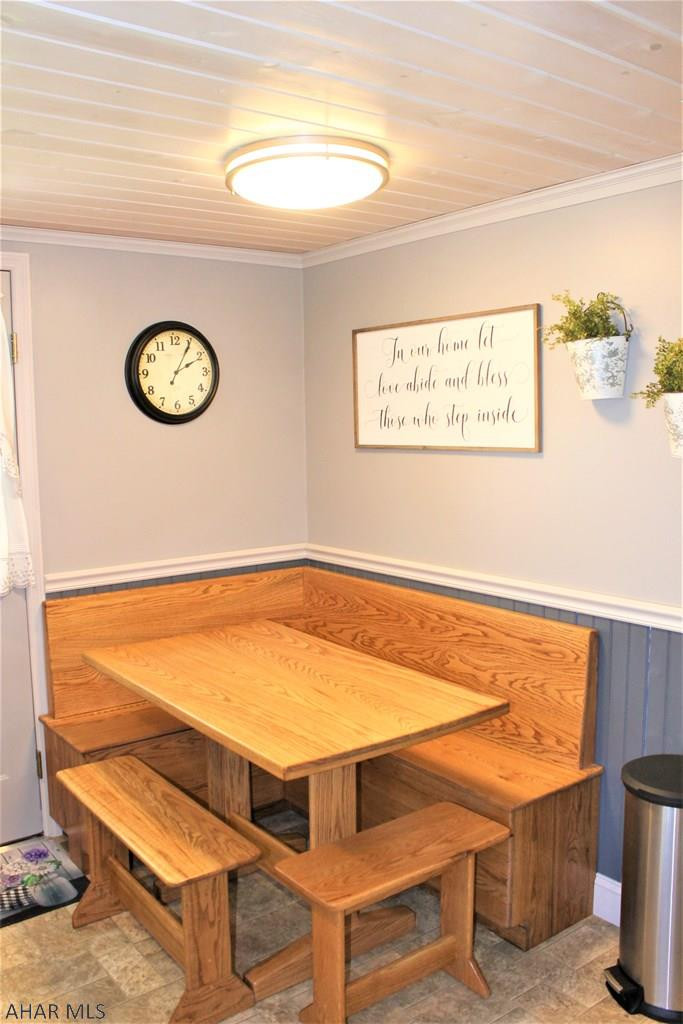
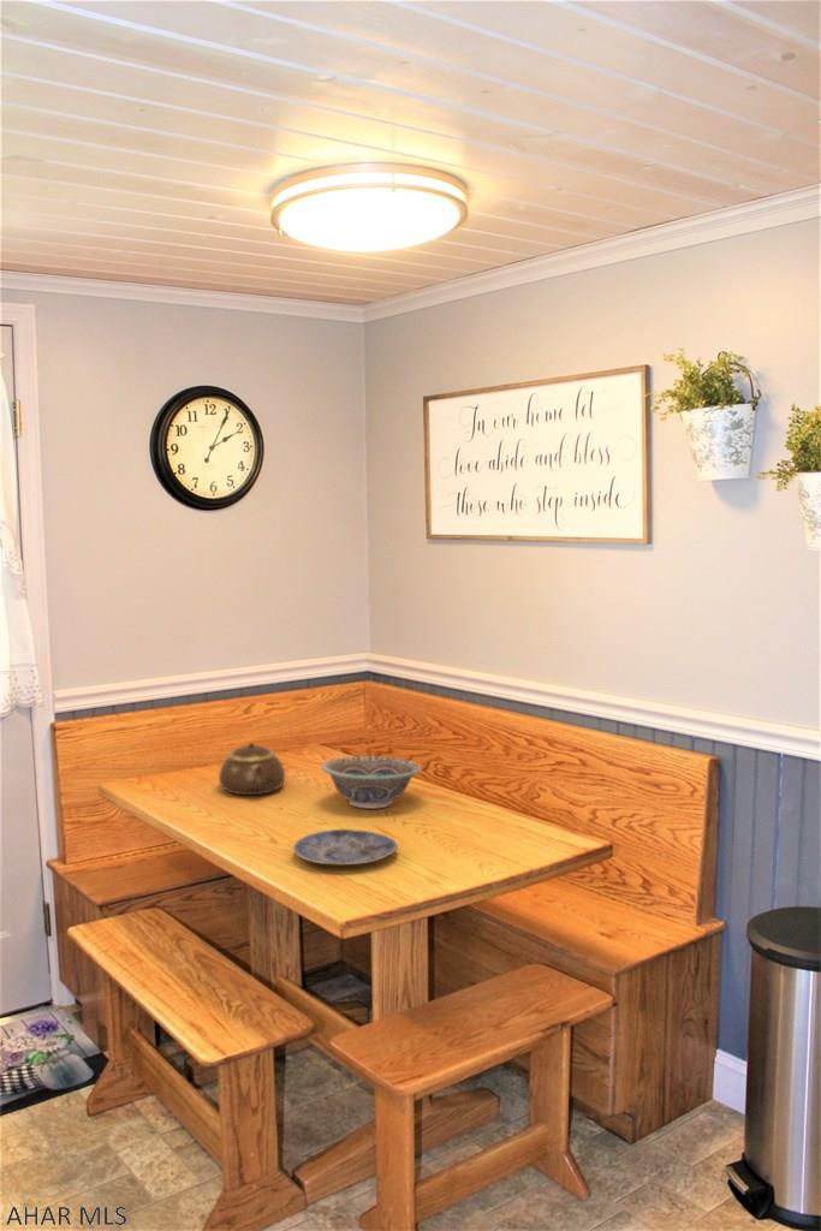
+ decorative bowl [321,755,422,809]
+ teapot [218,742,286,796]
+ plate [292,828,399,866]
